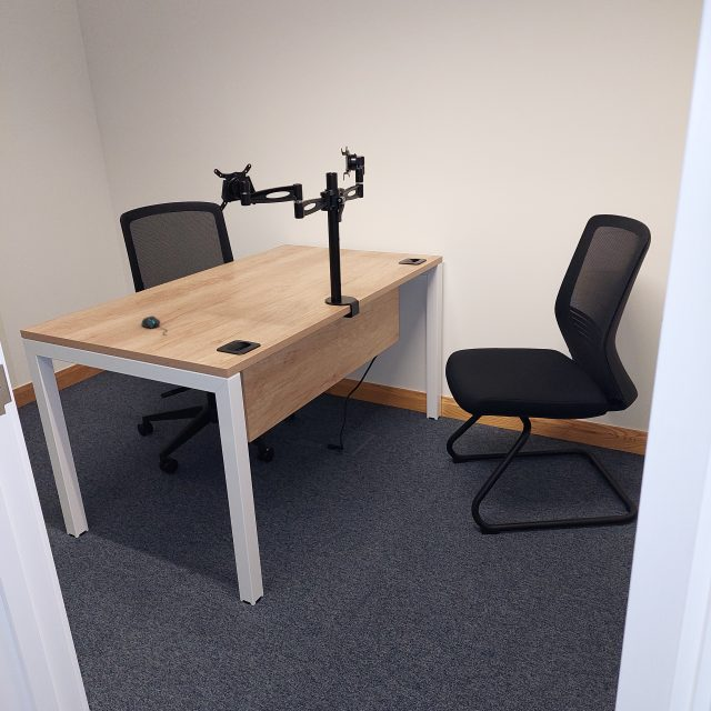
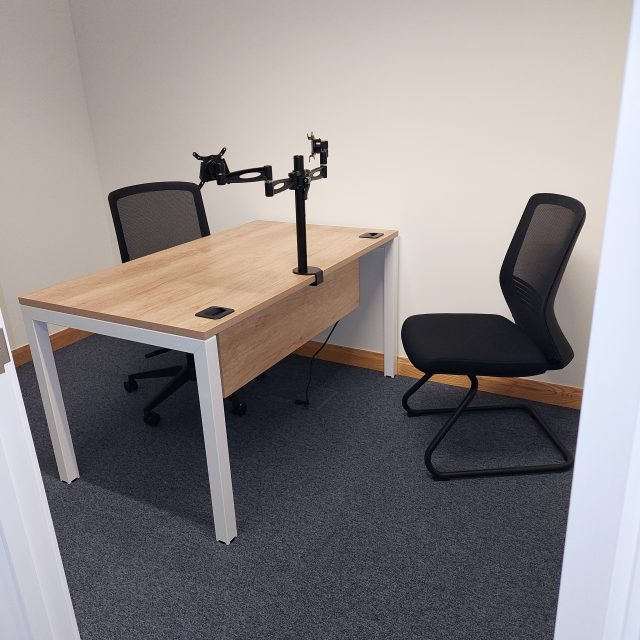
- mouse [140,316,168,337]
